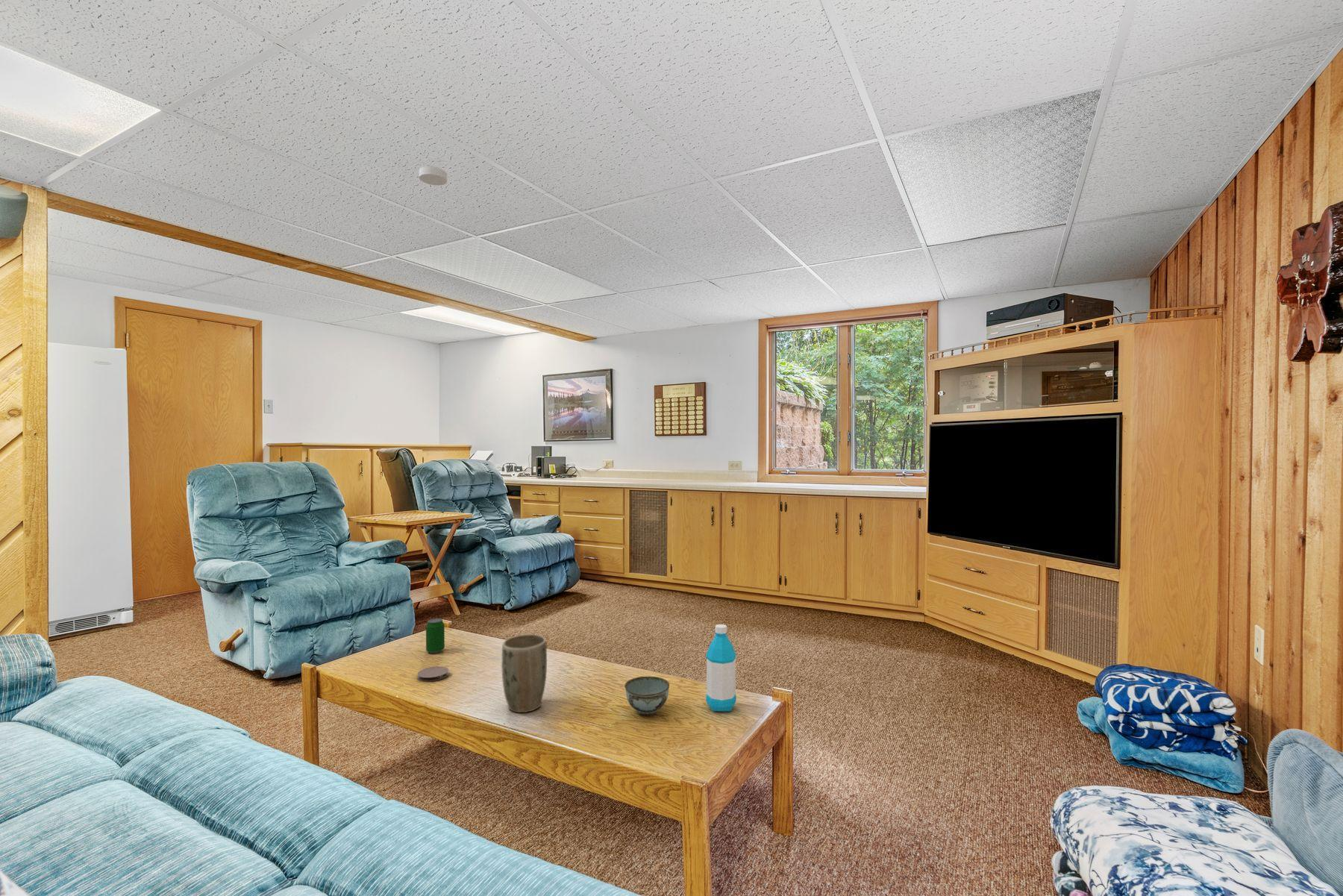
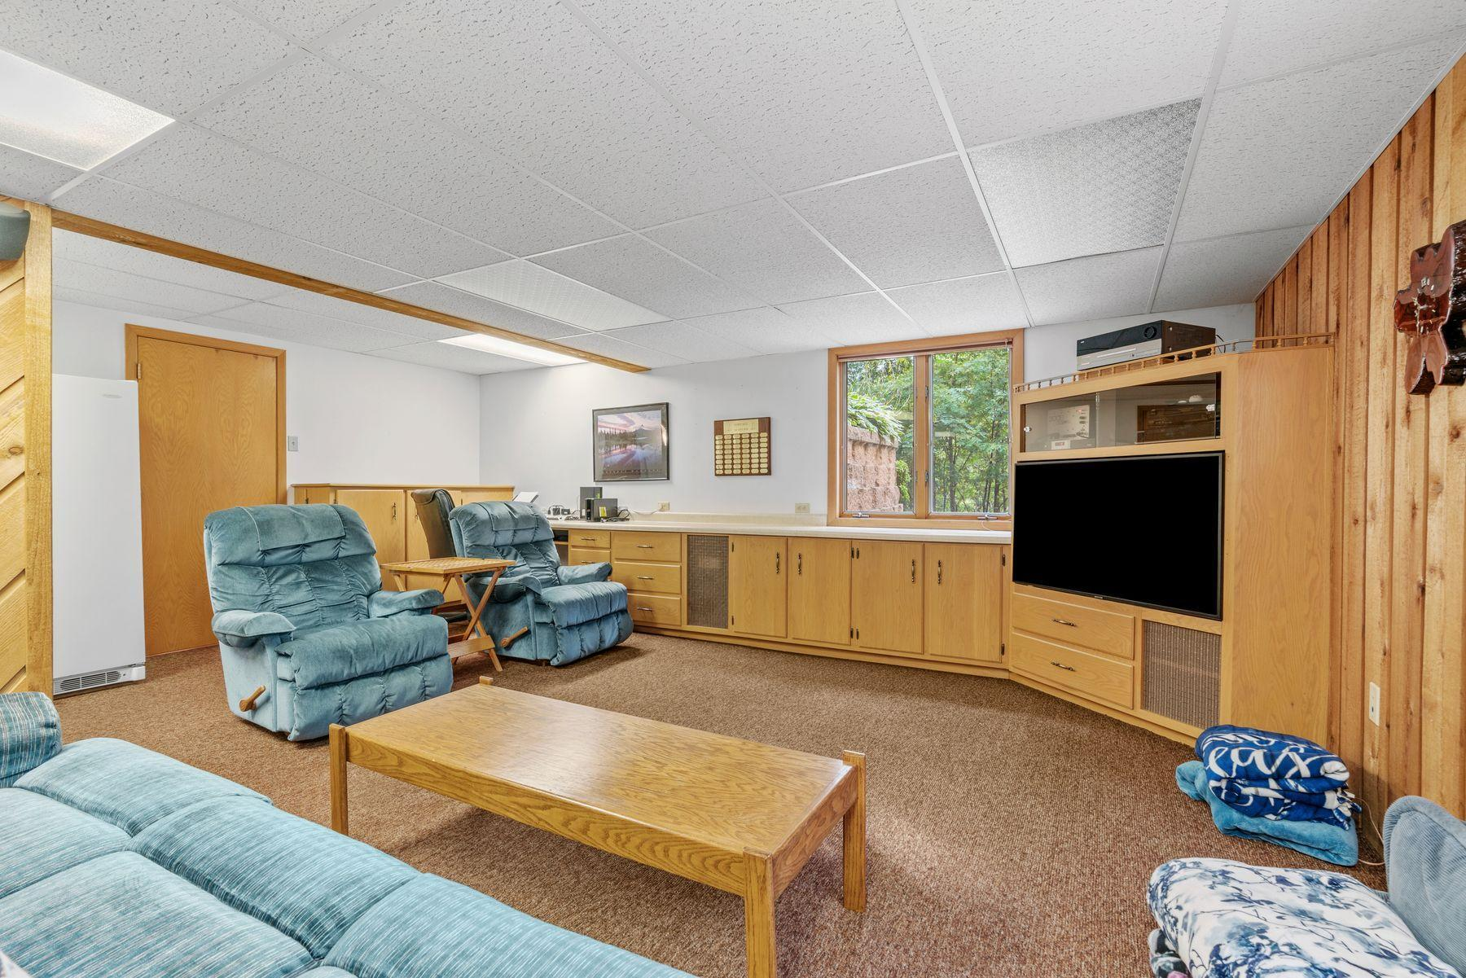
- coaster [417,665,449,683]
- smoke detector [419,165,448,186]
- water bottle [705,624,737,712]
- plant pot [501,633,548,713]
- beverage can [425,618,445,654]
- bowl [624,676,670,716]
